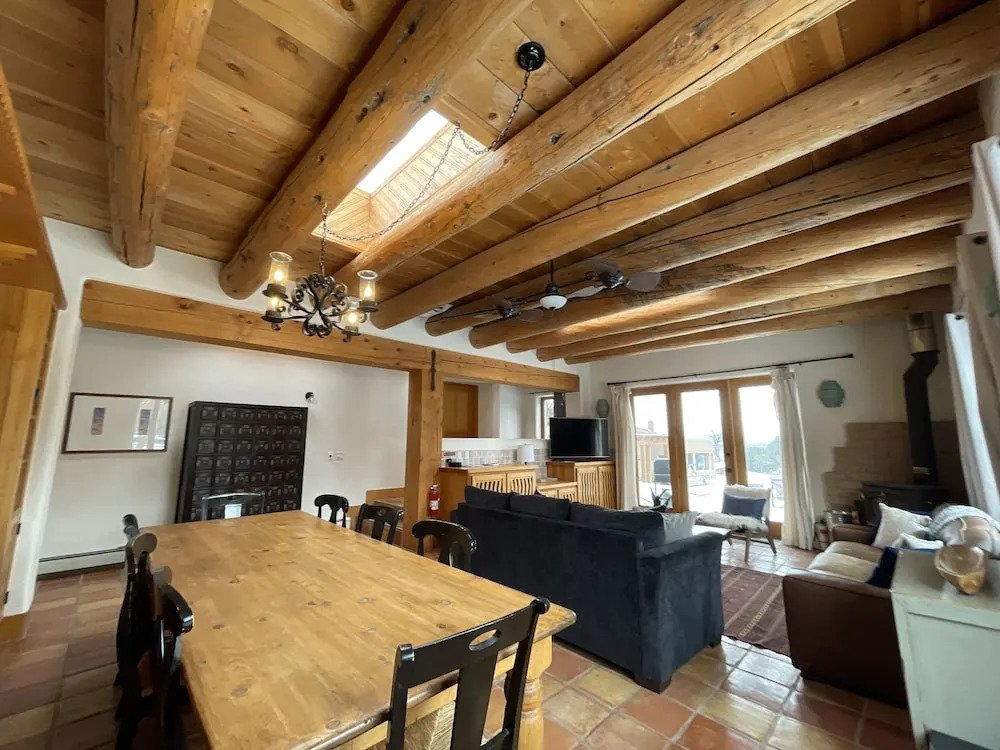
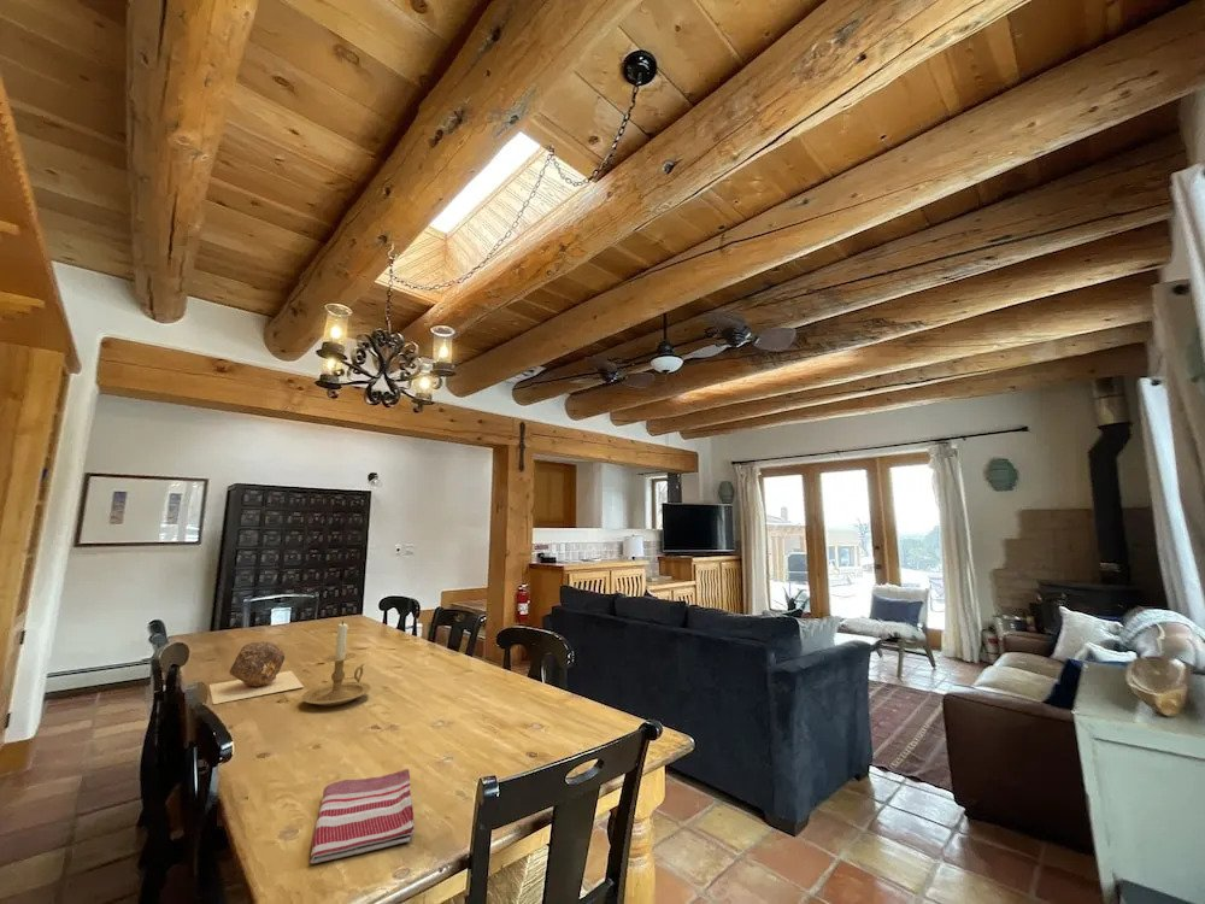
+ candle holder [300,620,372,706]
+ dish towel [308,768,415,864]
+ rock [208,641,305,705]
